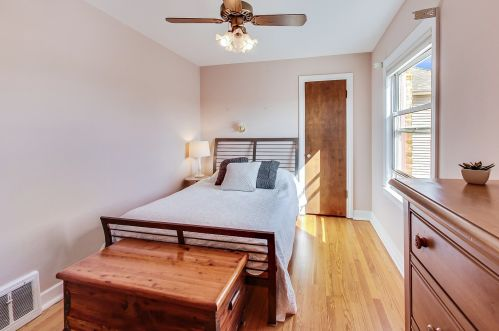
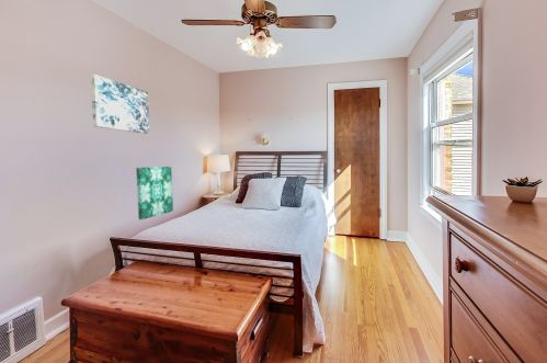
+ wall art [135,166,174,220]
+ wall art [90,73,150,135]
